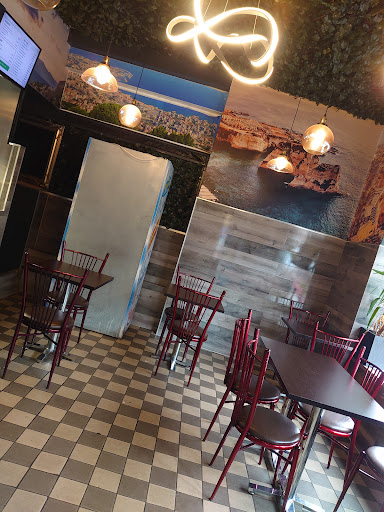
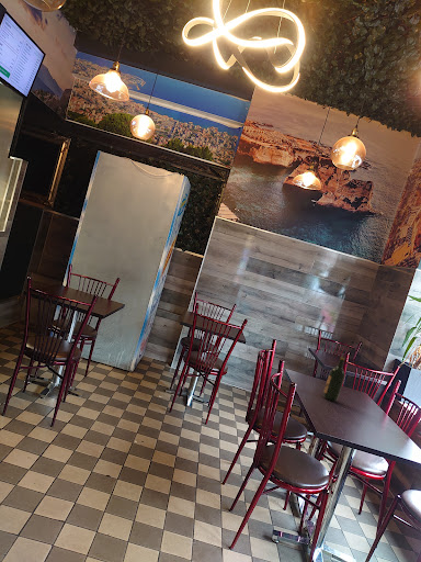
+ wine bottle [322,356,346,402]
